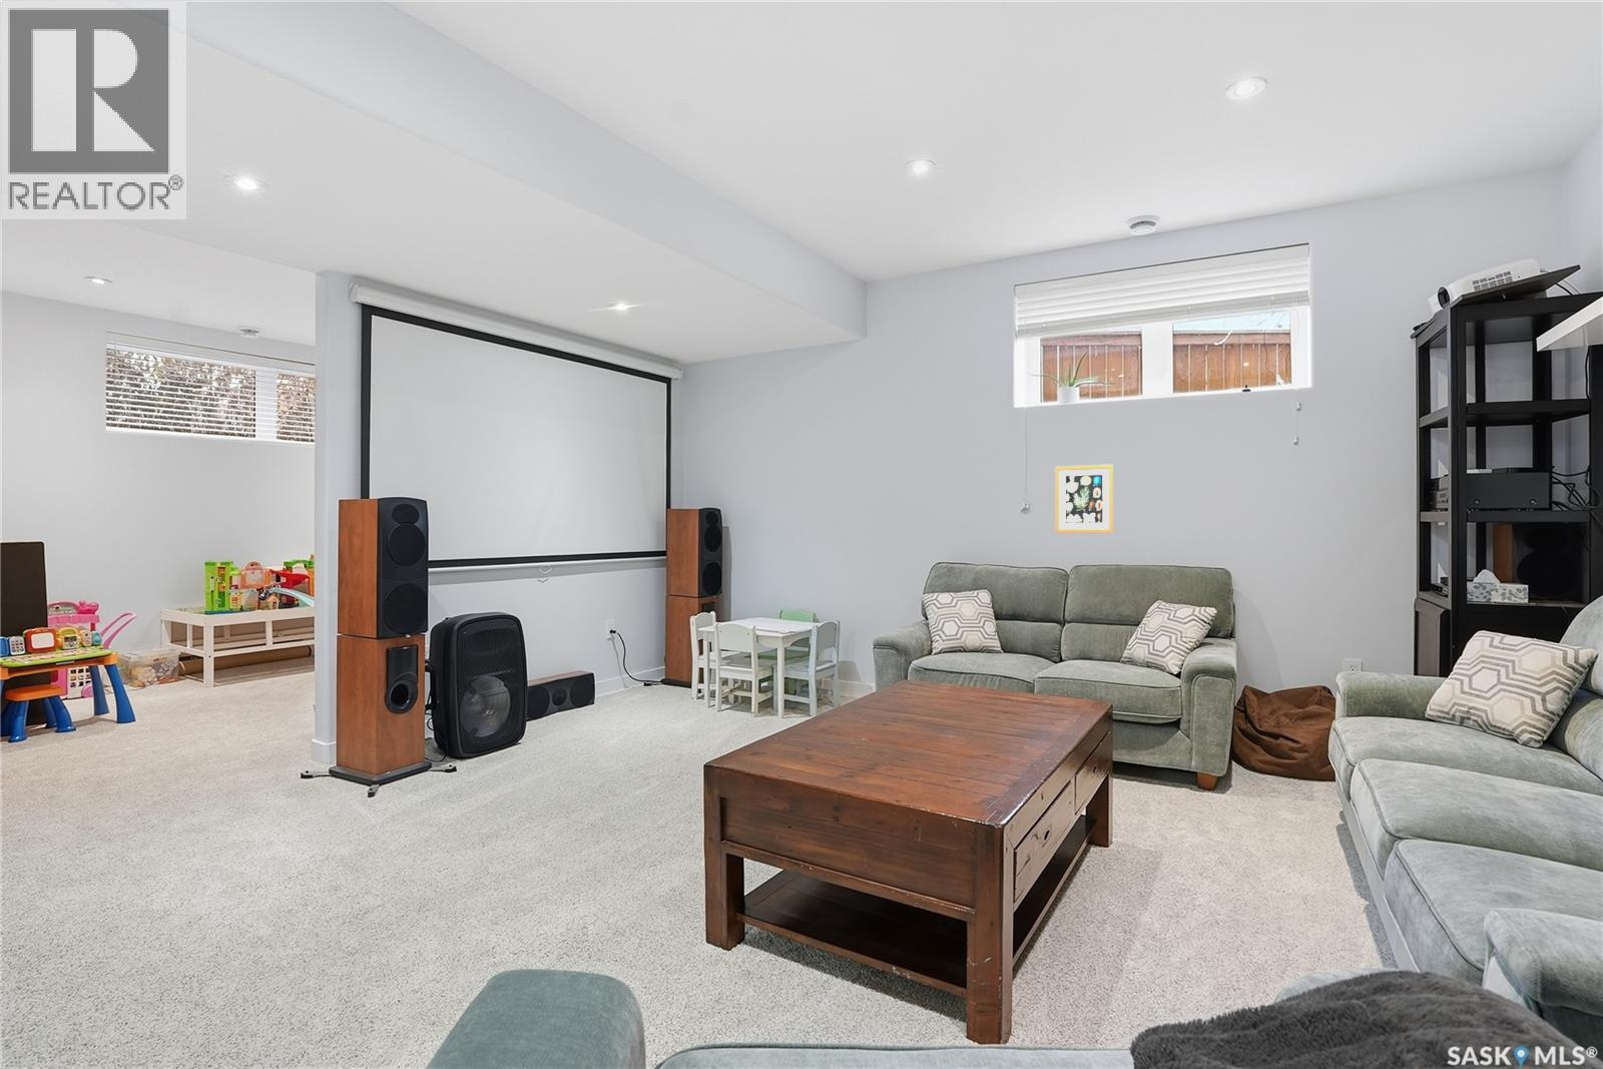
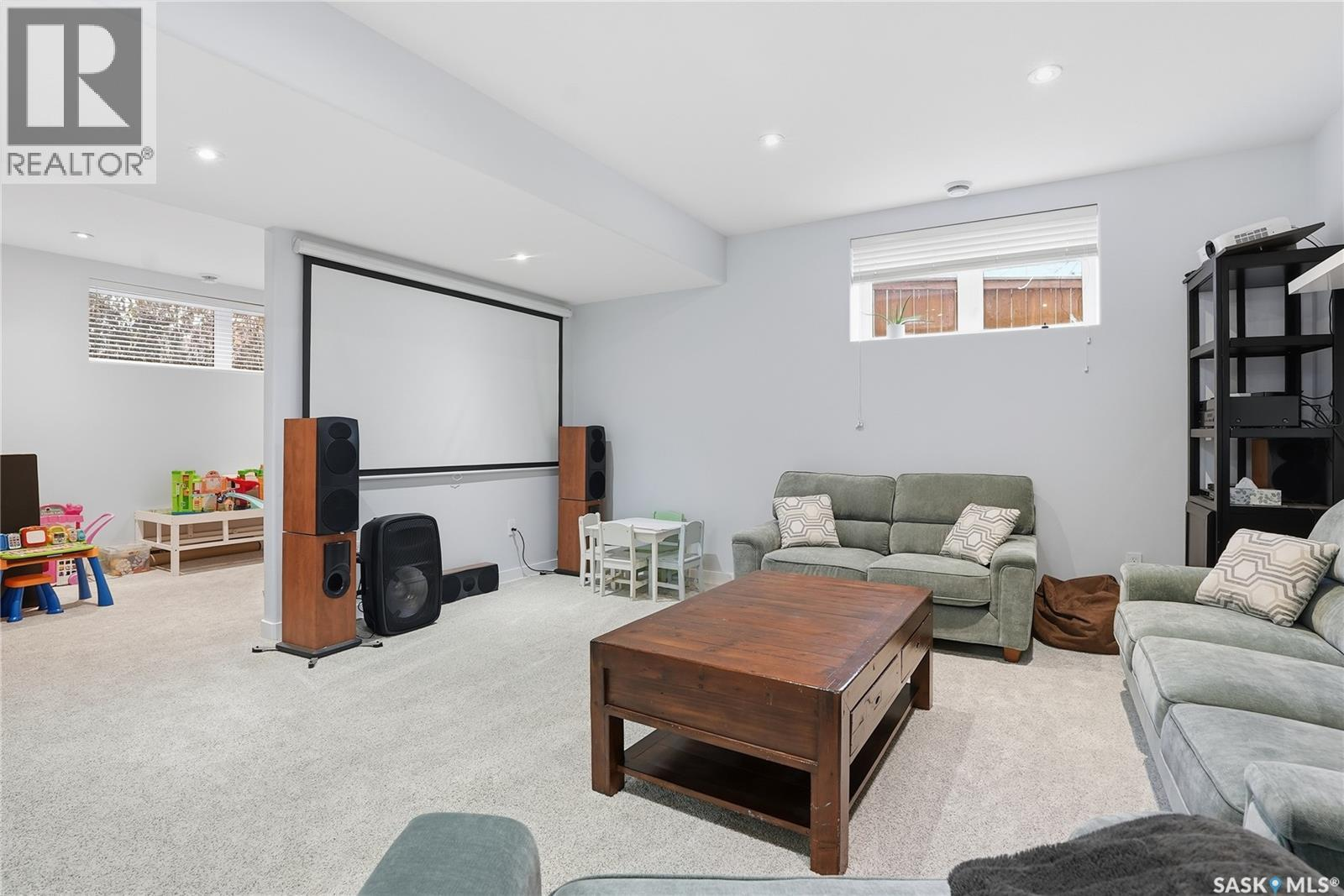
- wall art [1056,463,1114,534]
